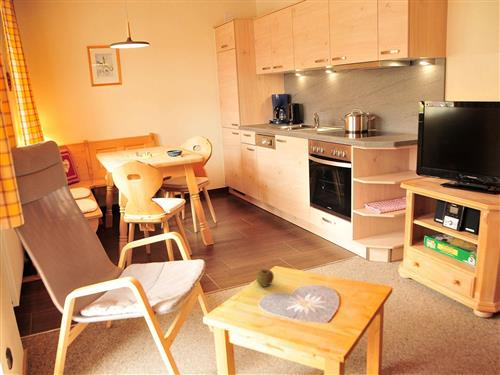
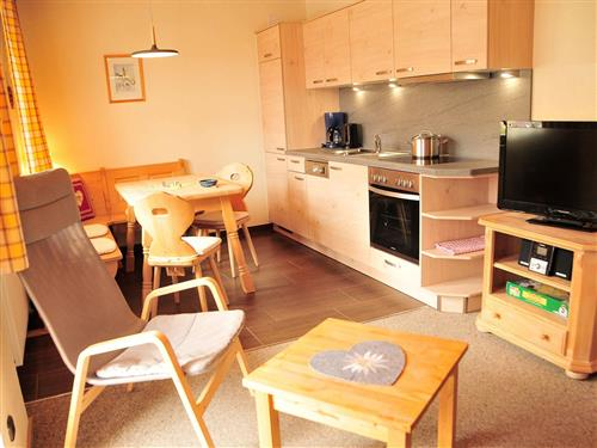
- apple [255,268,275,287]
